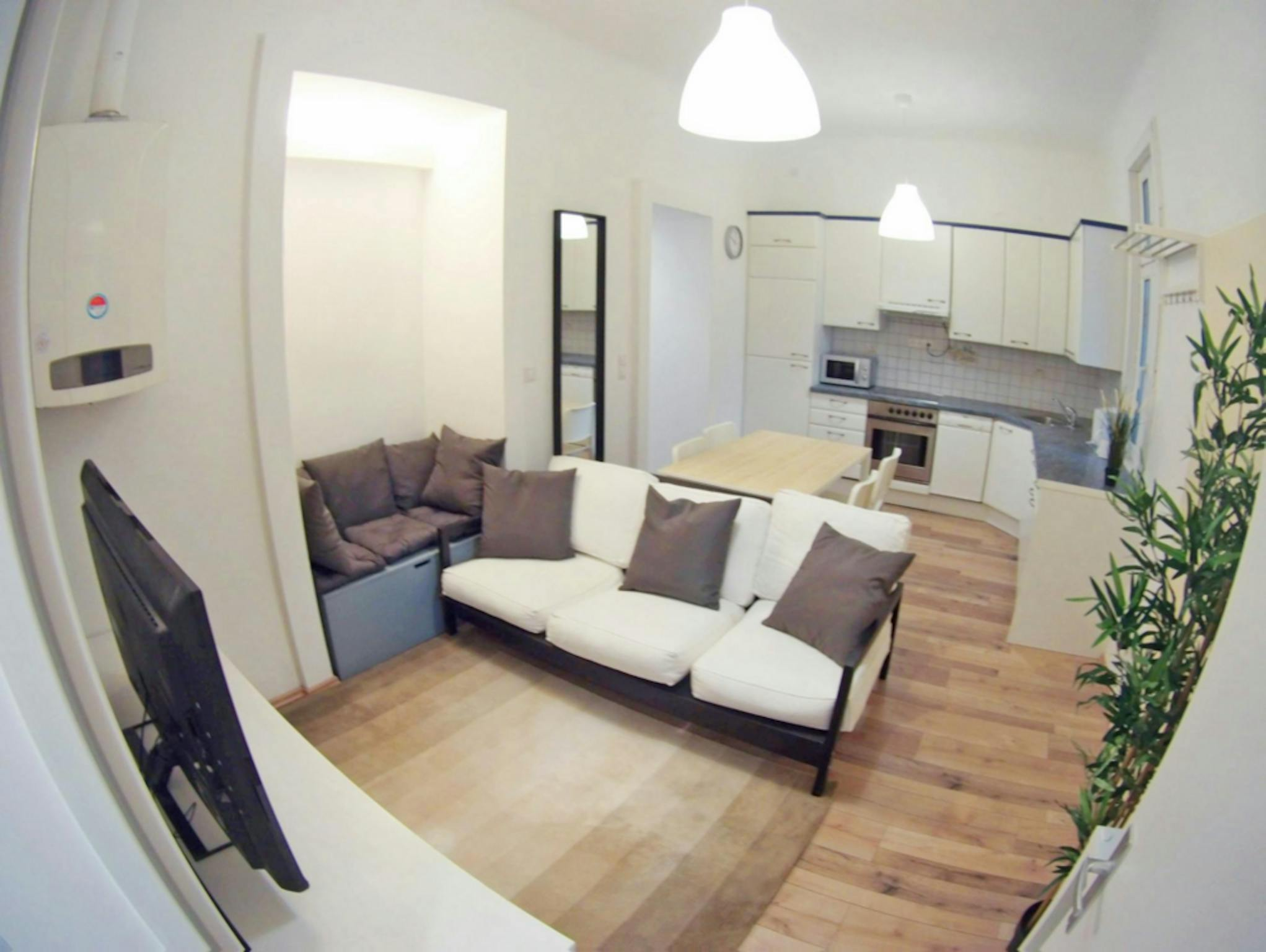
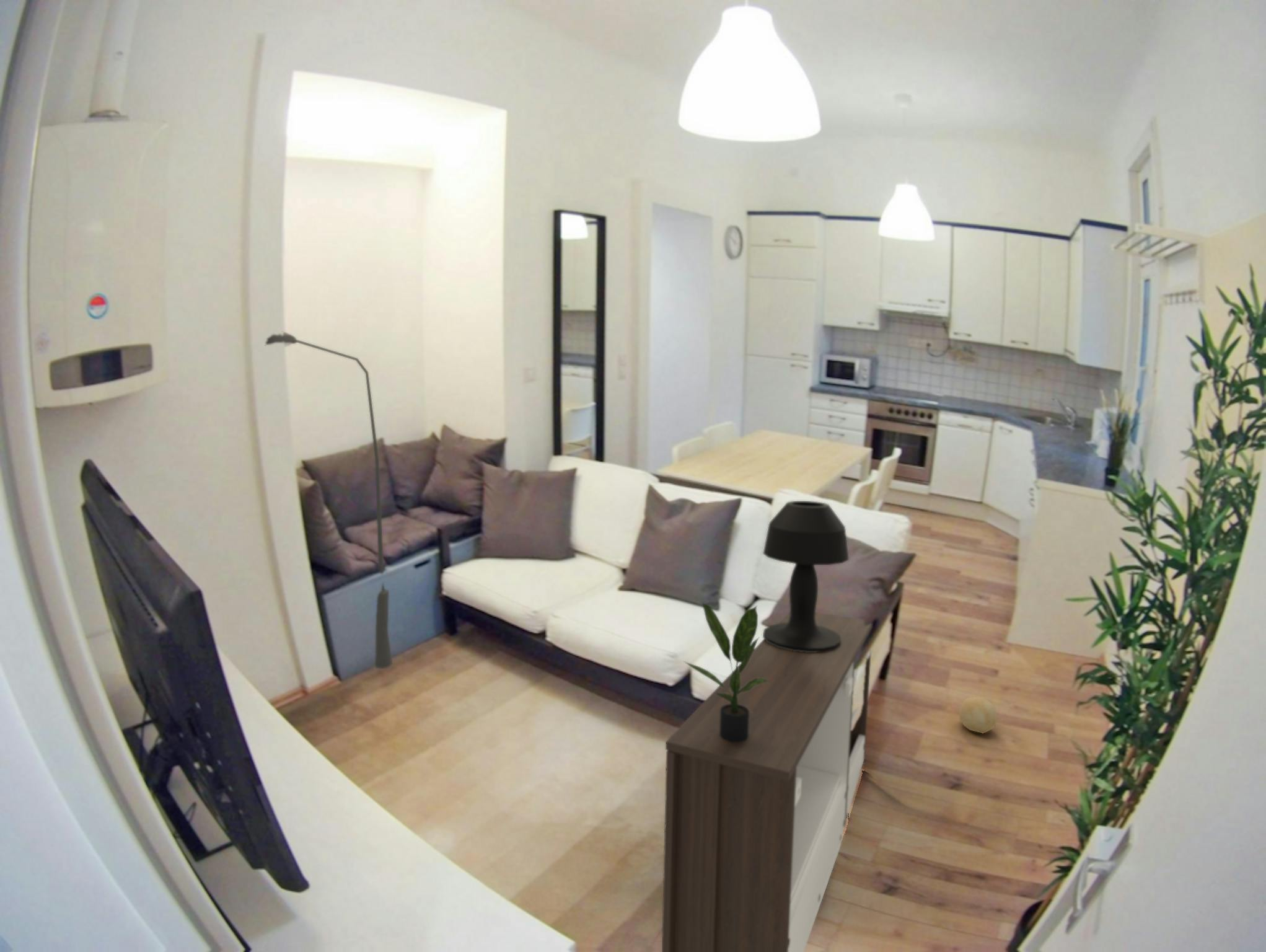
+ floor lamp [265,332,393,669]
+ table lamp [762,500,850,653]
+ decorative ball [958,696,998,734]
+ storage cabinet [661,611,873,952]
+ potted plant [684,602,767,742]
